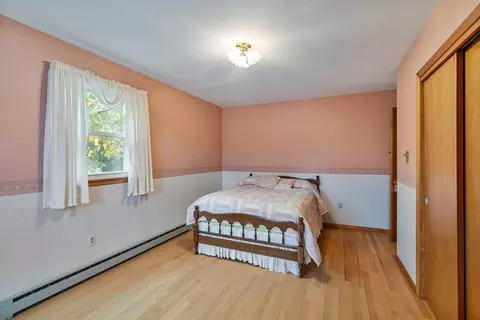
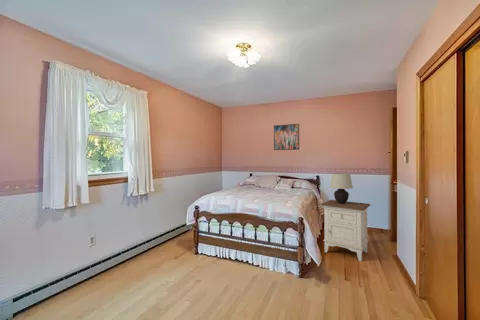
+ table lamp [329,172,354,204]
+ nightstand [320,199,371,262]
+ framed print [273,123,300,151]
